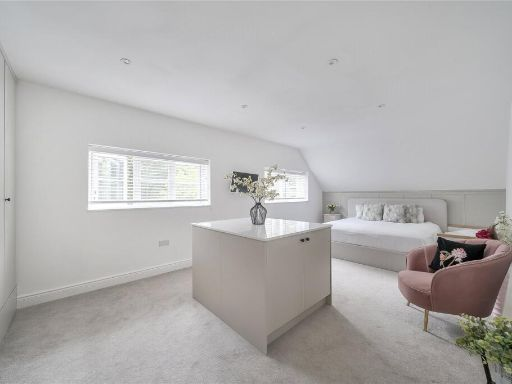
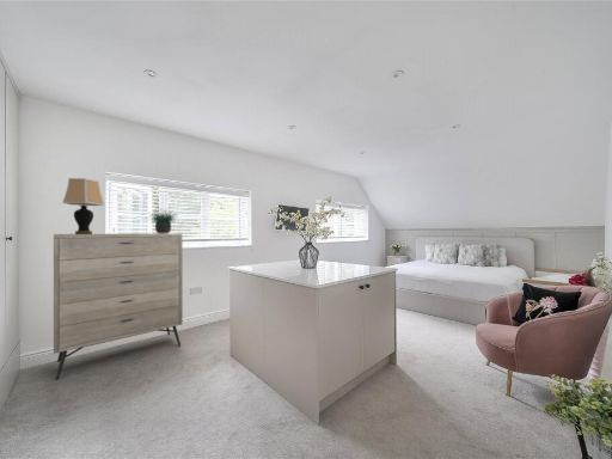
+ table lamp [61,177,105,234]
+ potted plant [143,202,178,233]
+ dresser [53,232,184,381]
